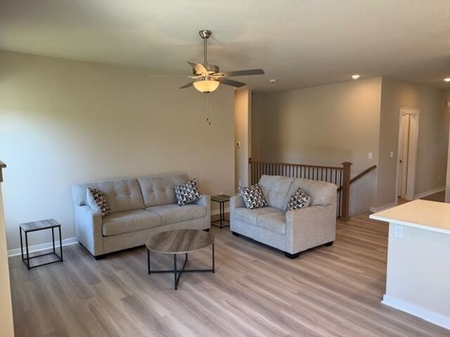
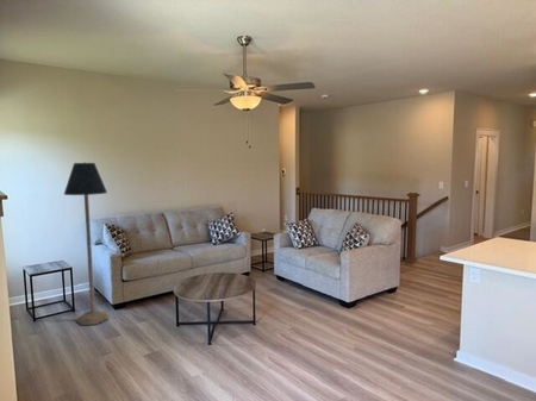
+ floor lamp [63,161,110,326]
